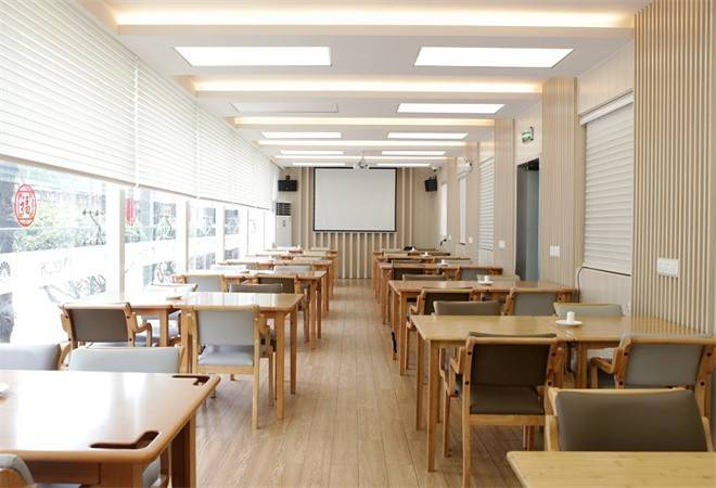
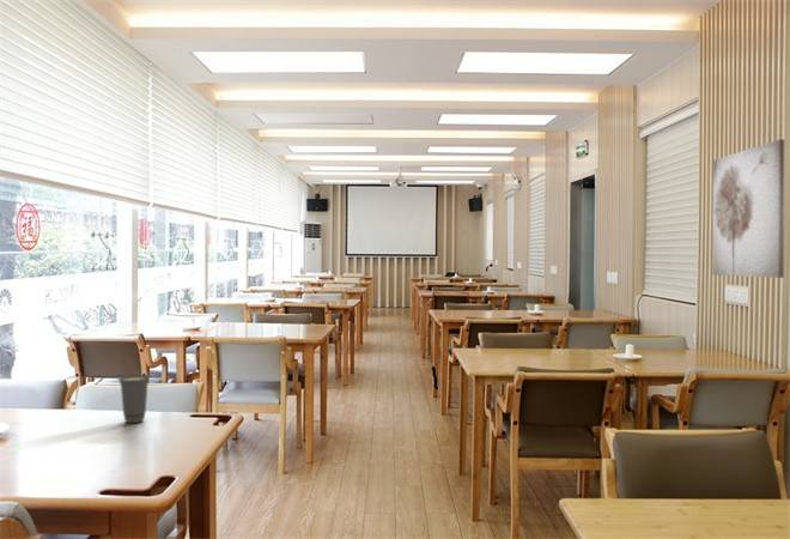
+ cup [116,374,152,424]
+ wall art [711,138,785,279]
